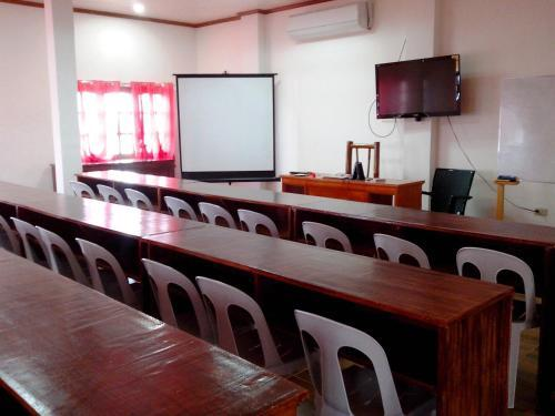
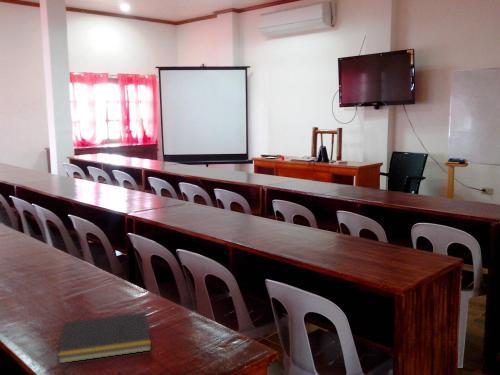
+ notepad [57,311,152,364]
